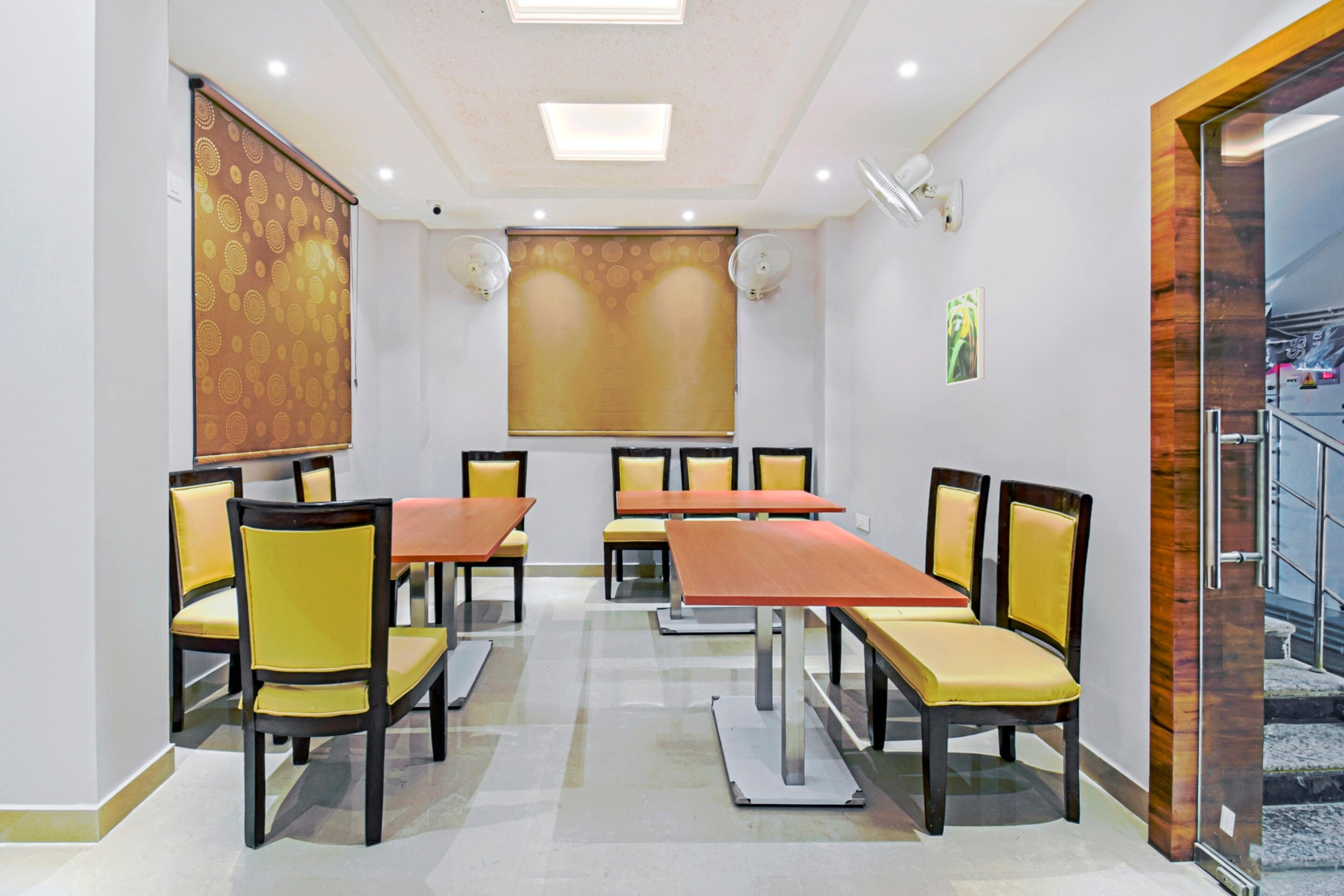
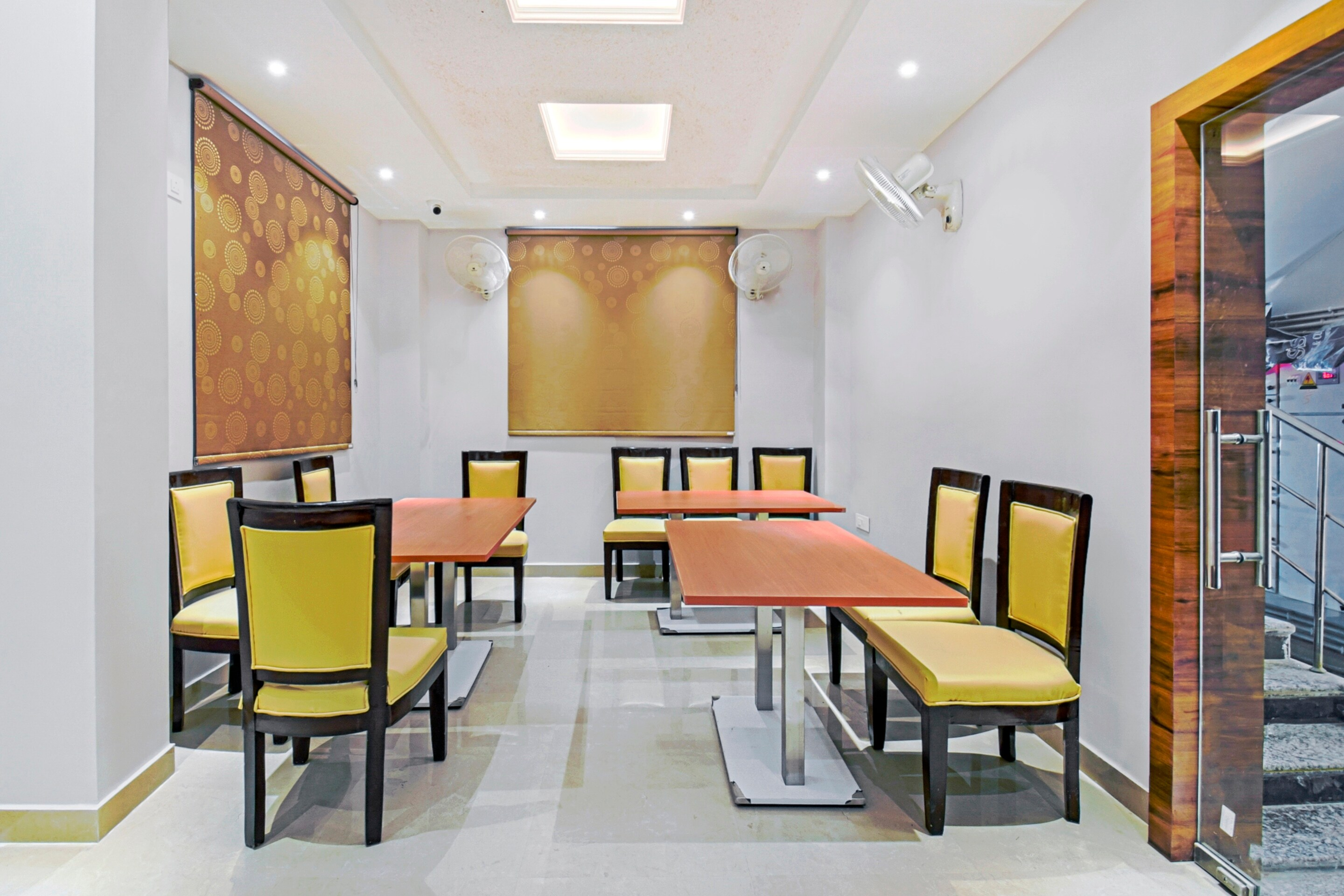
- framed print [946,287,985,385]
